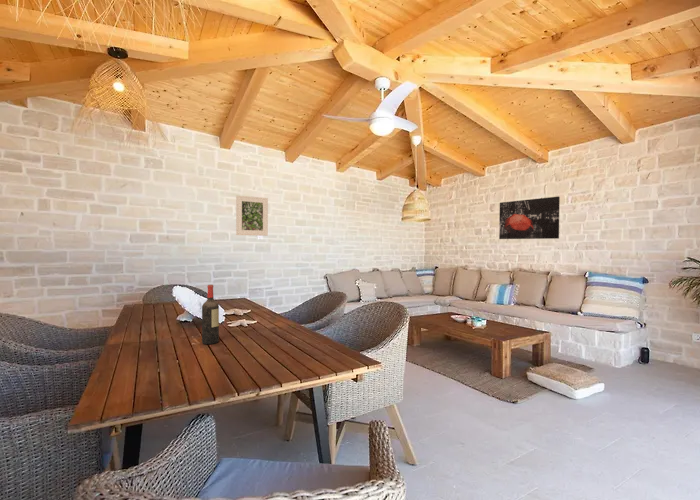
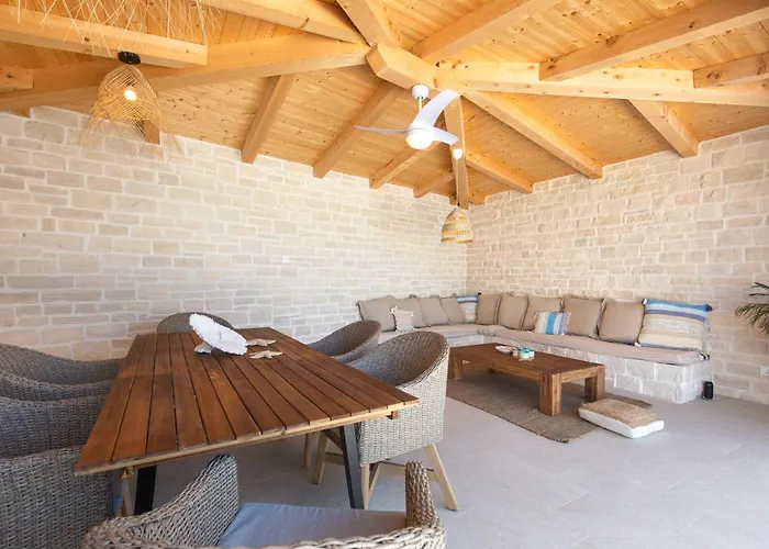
- wine bottle [201,284,220,345]
- wall art [498,195,561,240]
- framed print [235,195,269,237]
